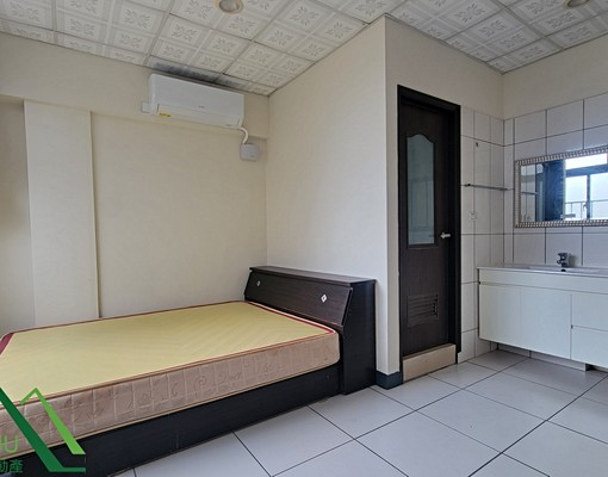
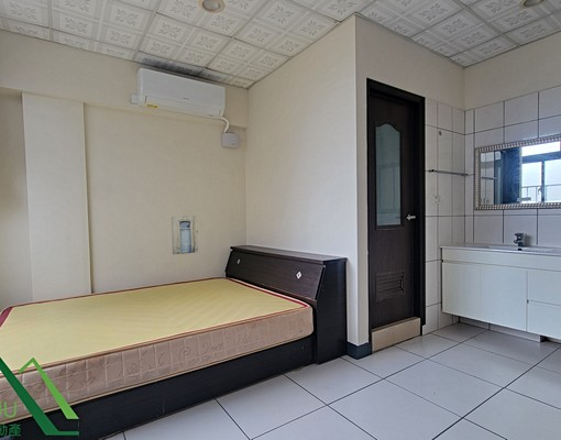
+ wall art [170,215,199,255]
